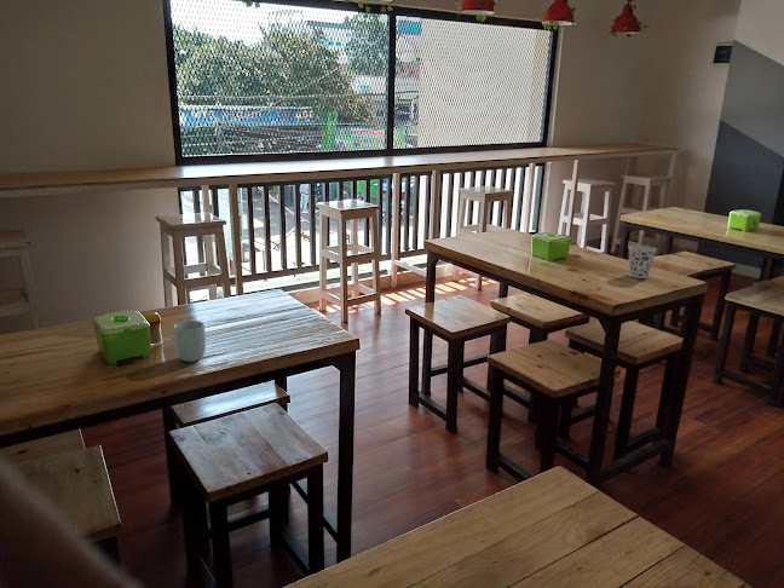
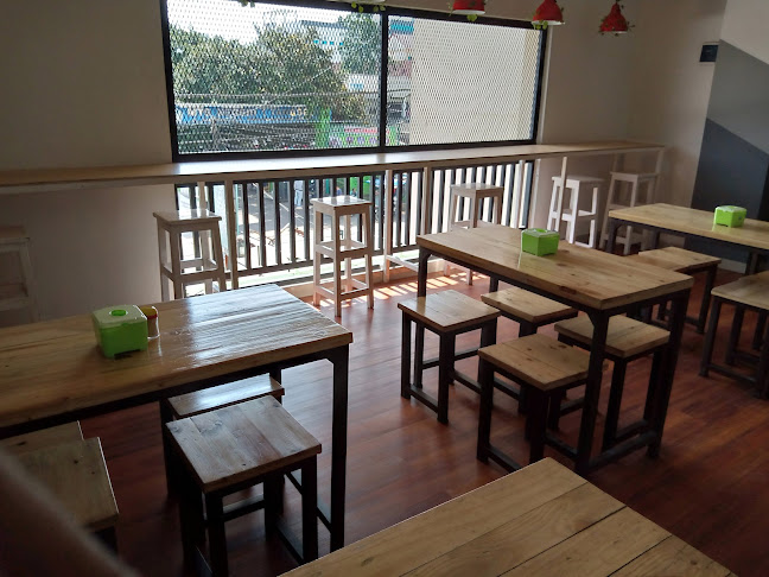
- cup [627,244,658,279]
- cup [173,319,207,363]
